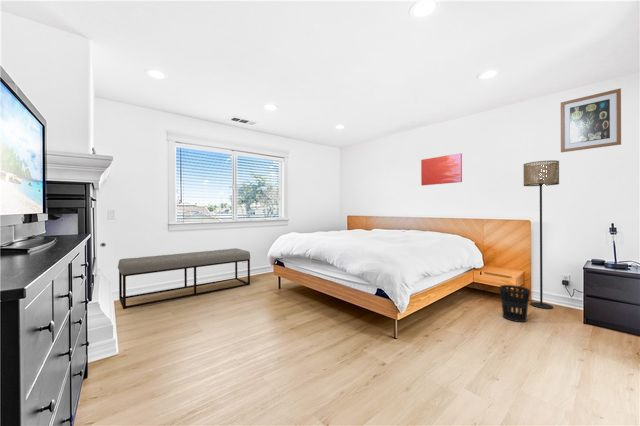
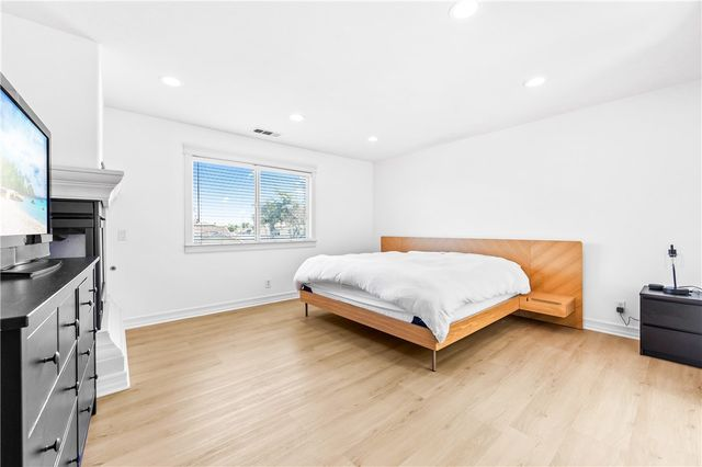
- bench [117,247,251,310]
- wall art [420,152,463,187]
- wastebasket [498,284,531,323]
- wall art [560,87,622,153]
- floor lamp [523,159,560,310]
